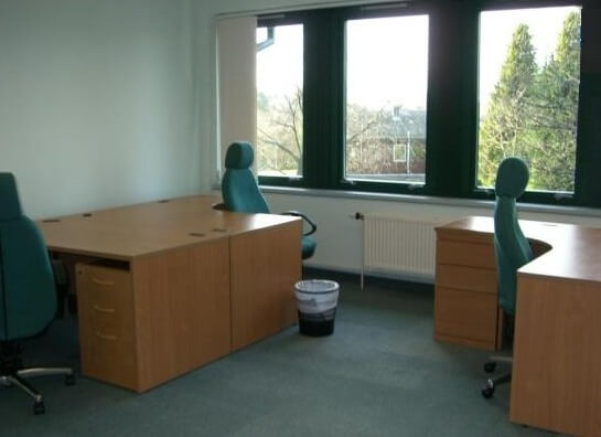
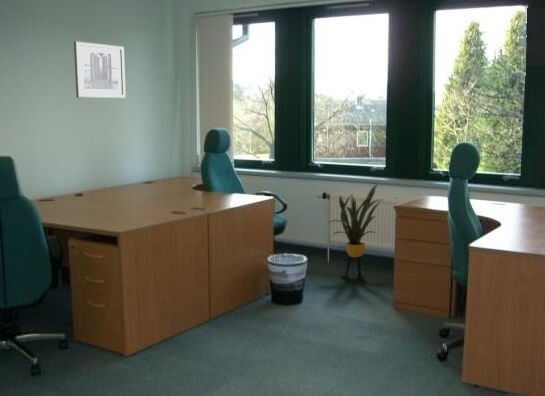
+ house plant [326,183,384,281]
+ wall art [73,40,127,100]
